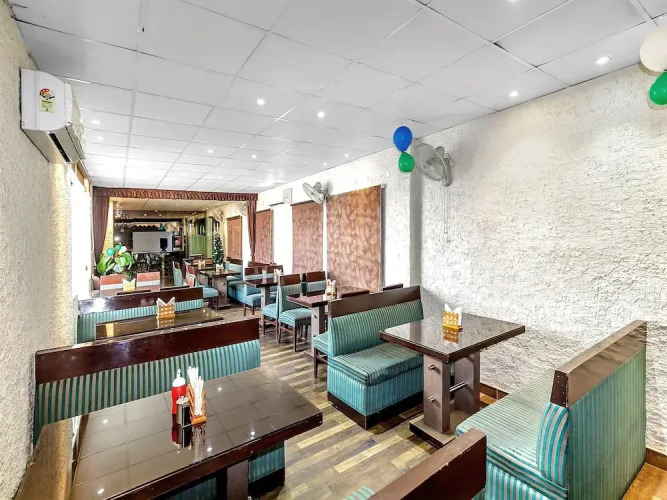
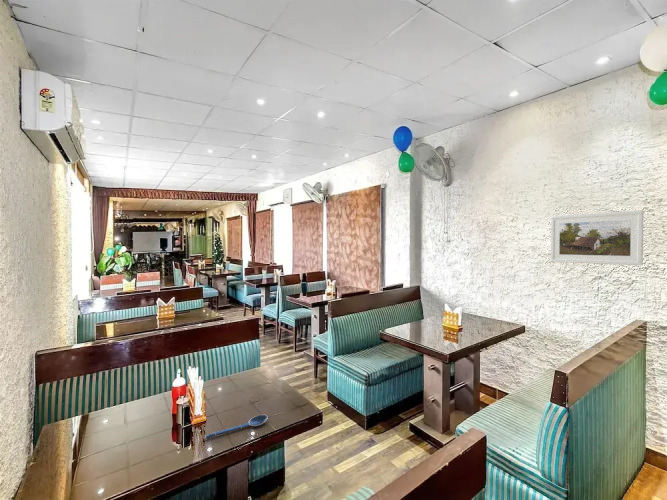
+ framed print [550,209,644,266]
+ spoon [204,414,269,440]
